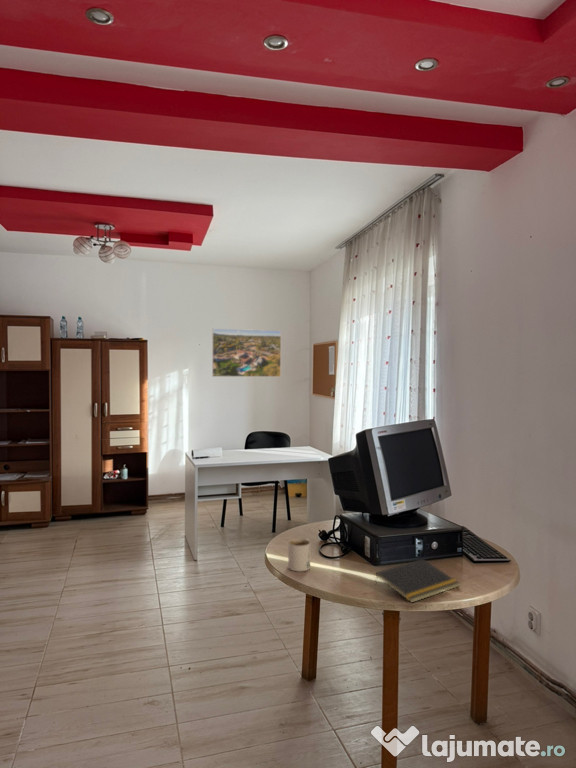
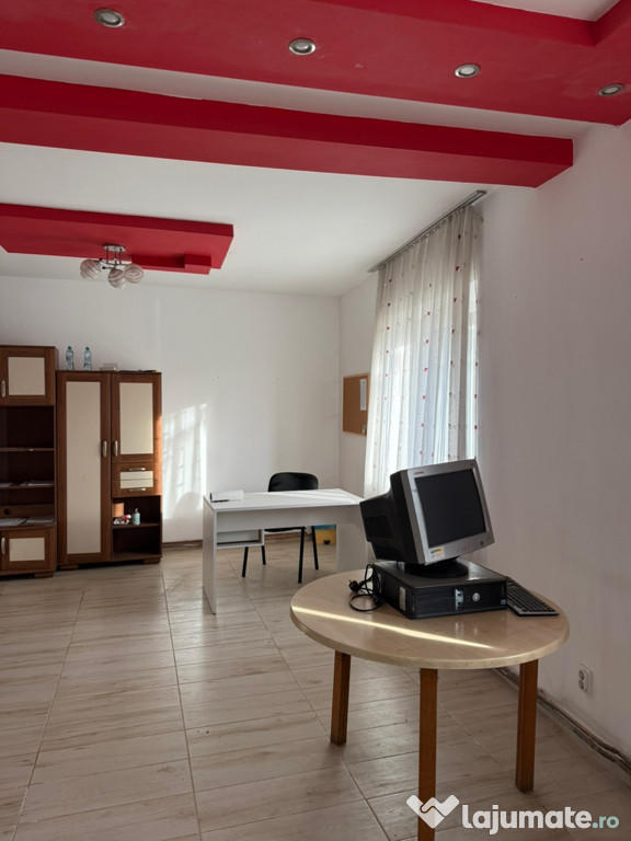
- mug [287,538,311,572]
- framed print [211,328,282,378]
- notepad [374,558,460,604]
